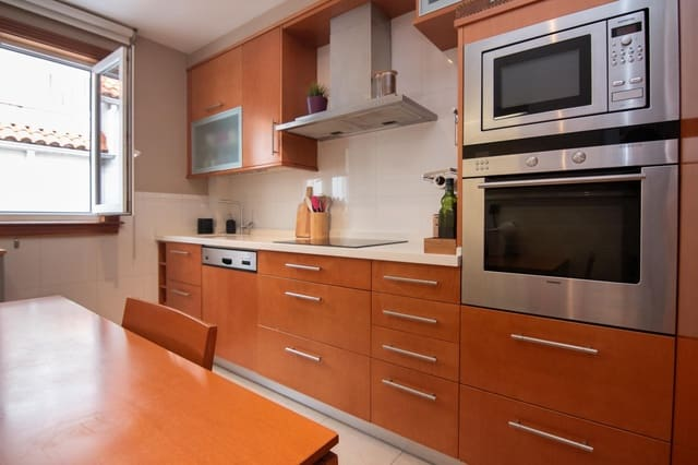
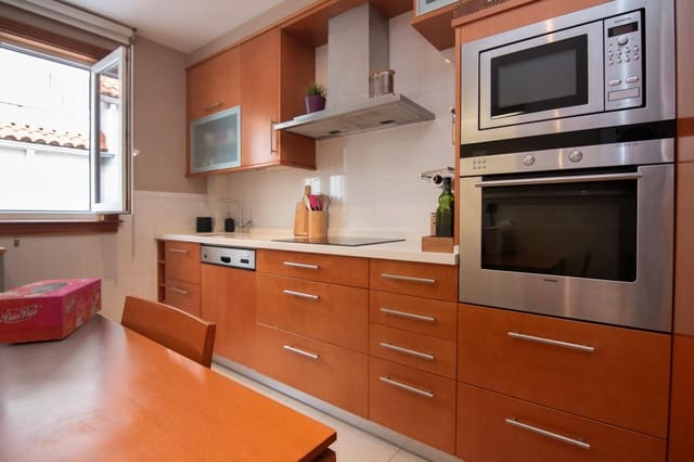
+ tissue box [0,277,103,345]
